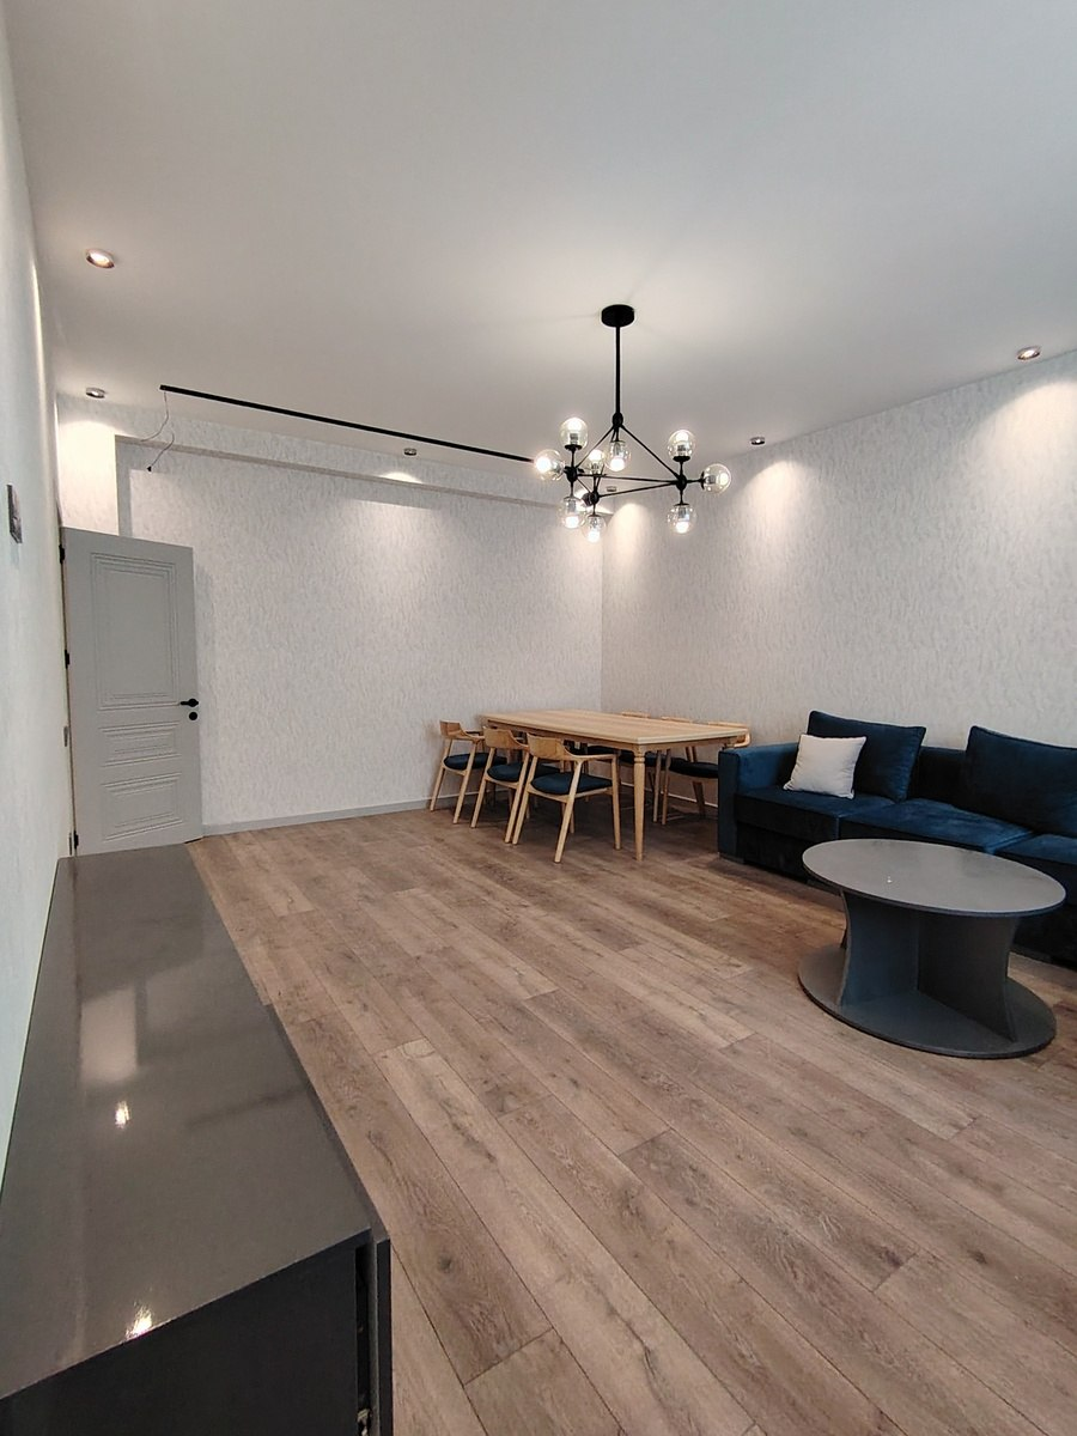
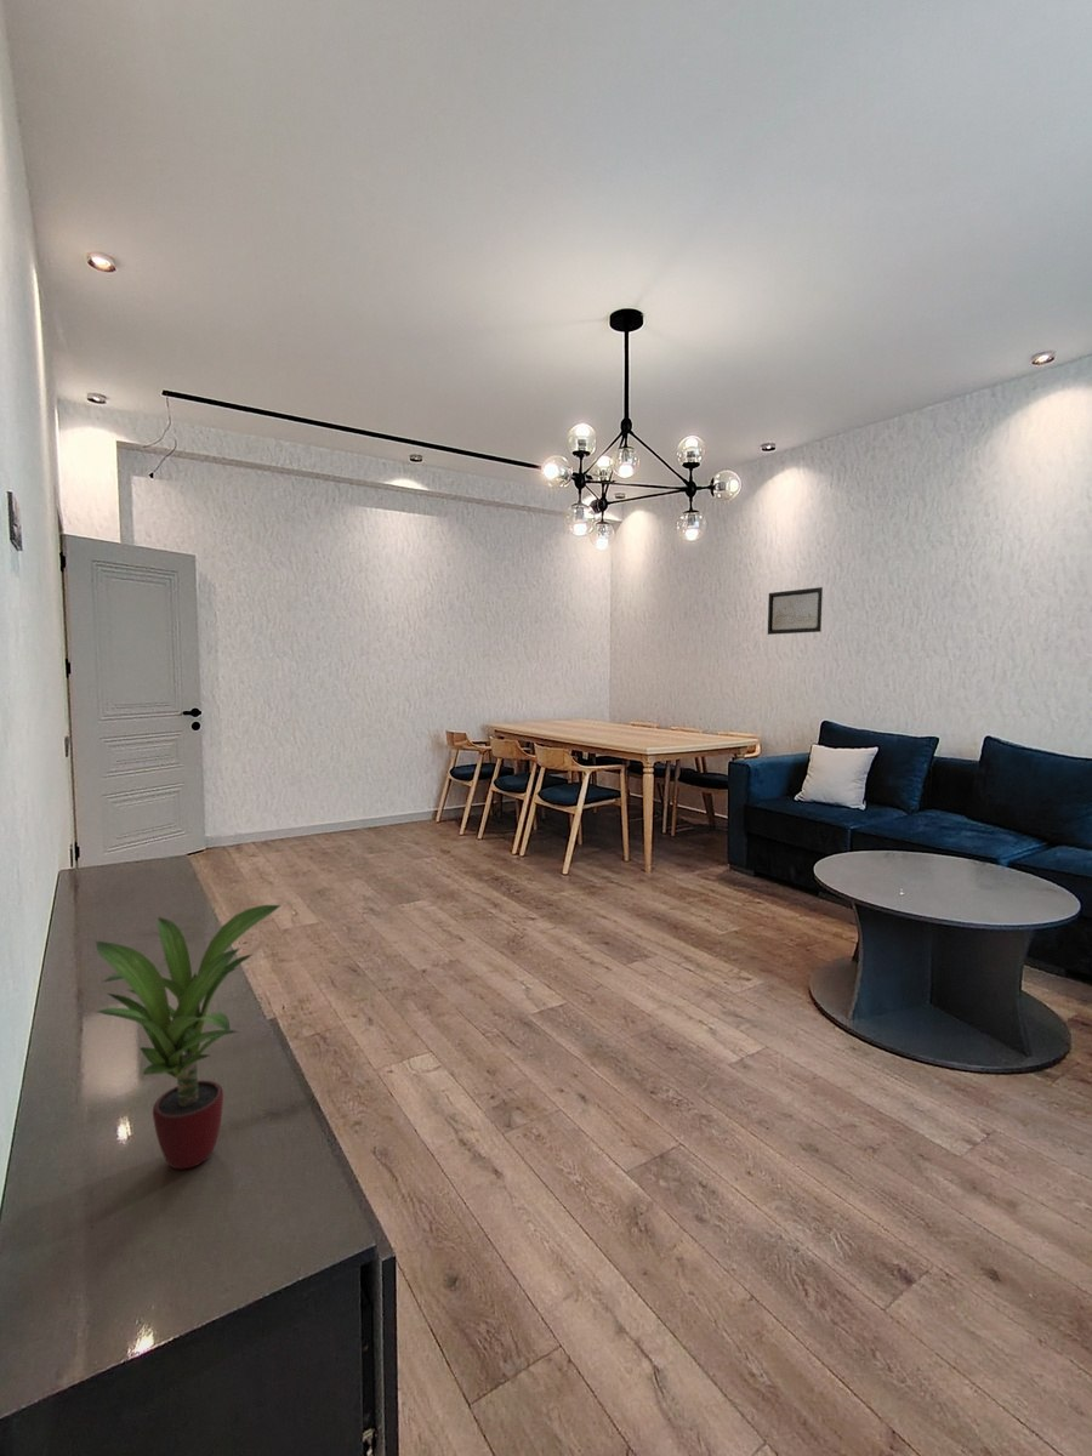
+ wall art [767,586,824,636]
+ potted plant [95,904,283,1170]
